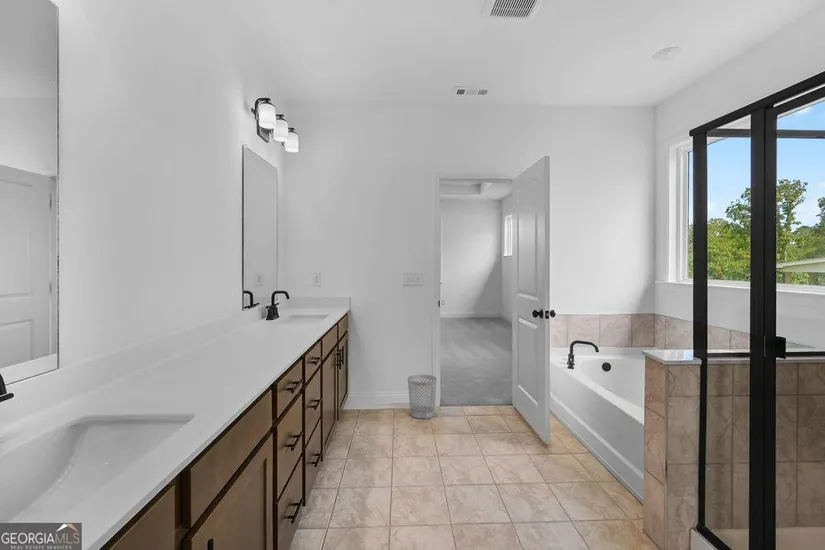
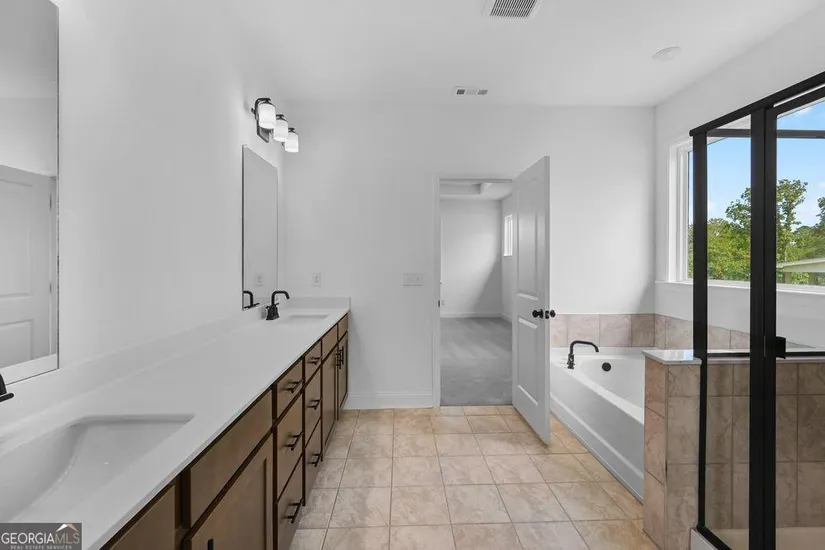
- wastebasket [407,374,438,419]
